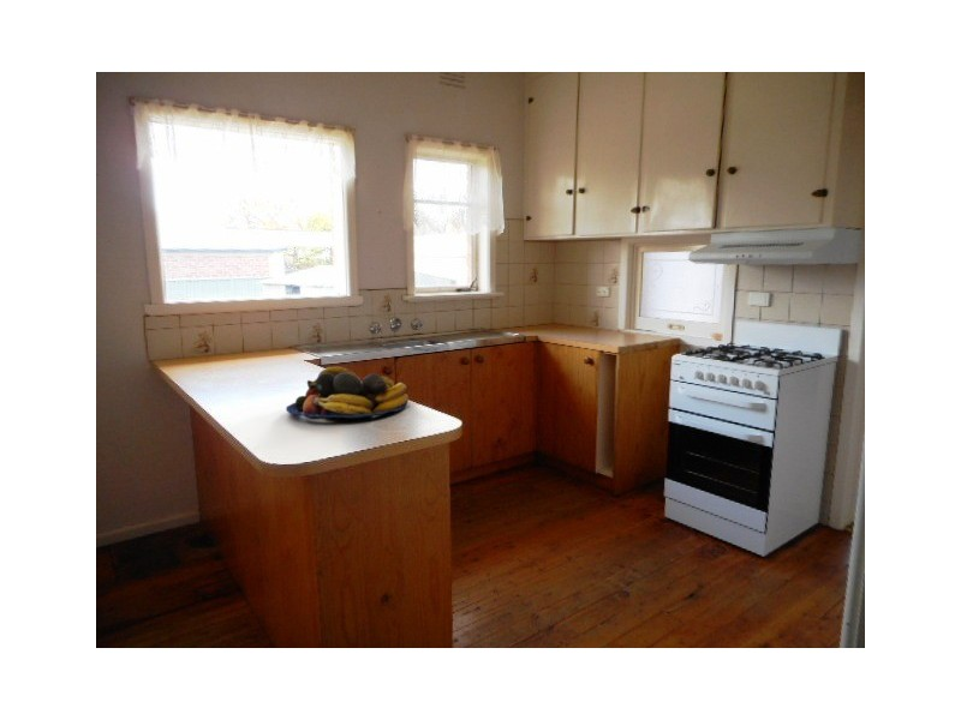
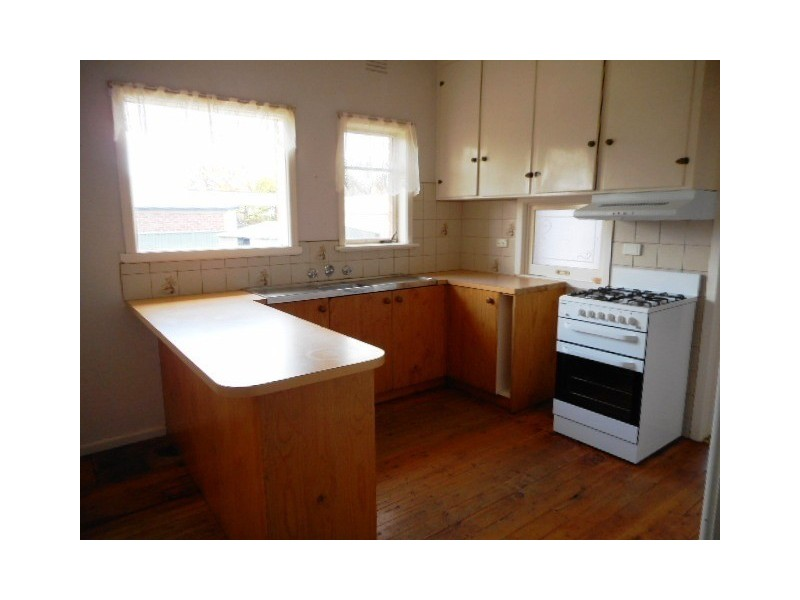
- fruit bowl [285,366,410,420]
